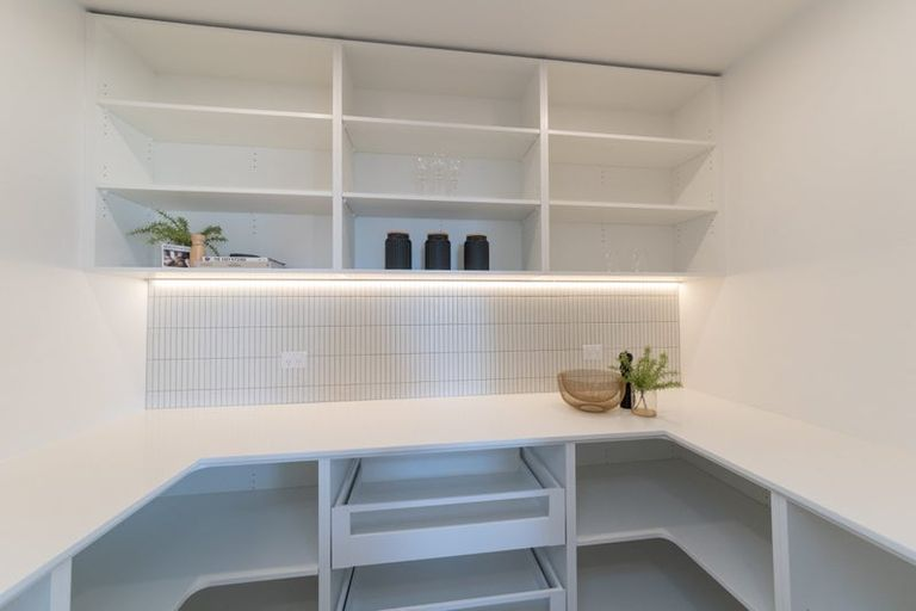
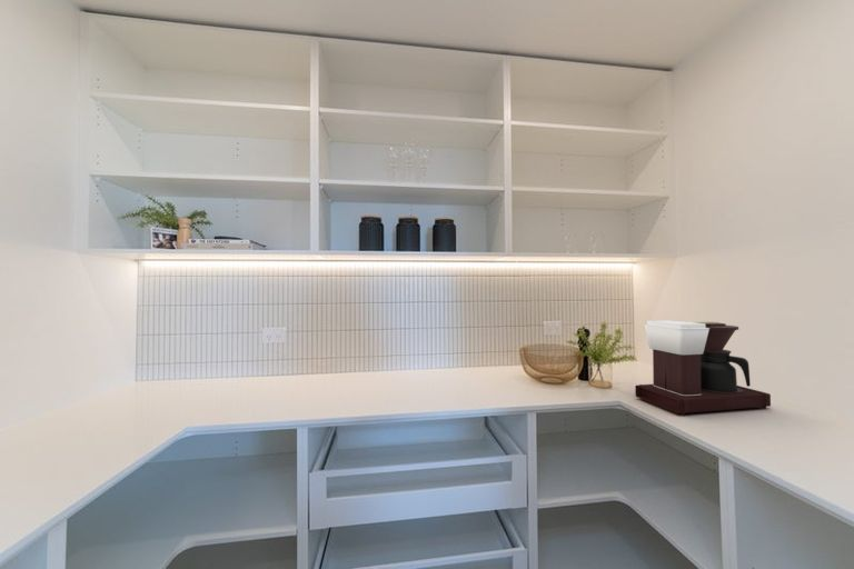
+ coffee maker [634,319,772,416]
